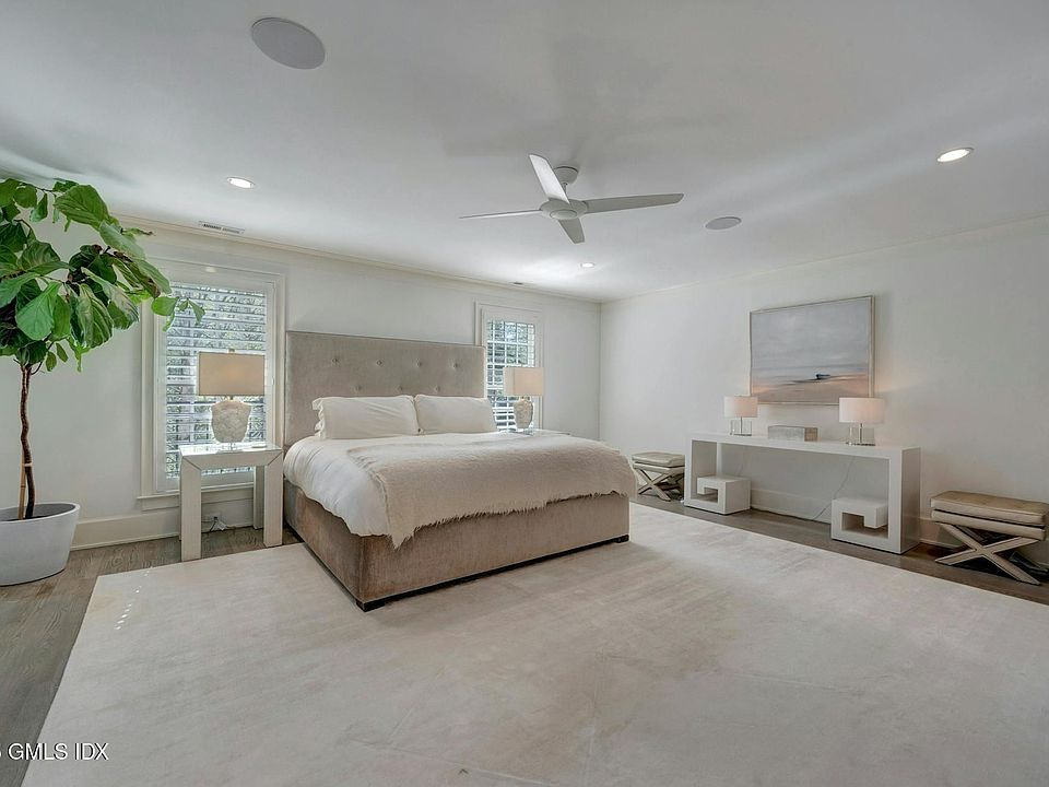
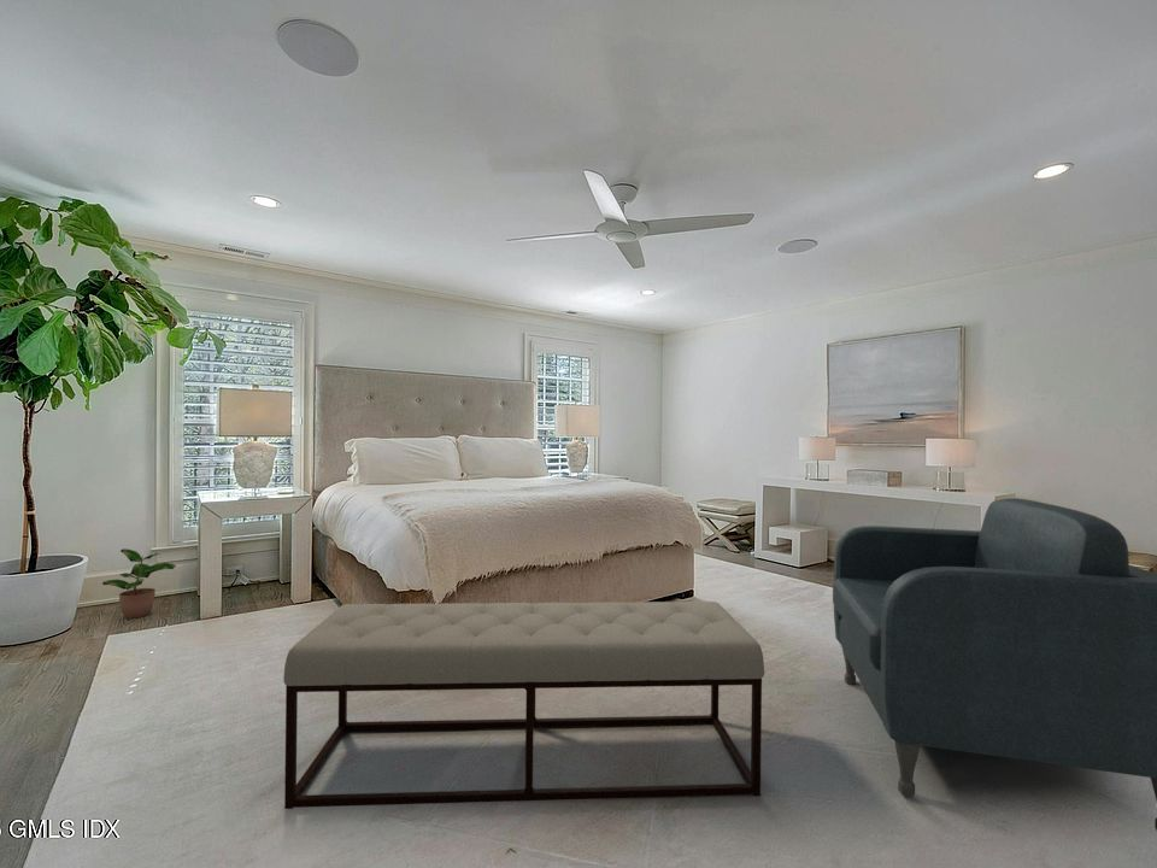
+ potted plant [101,547,177,620]
+ armchair [832,497,1157,831]
+ bench [282,600,765,810]
